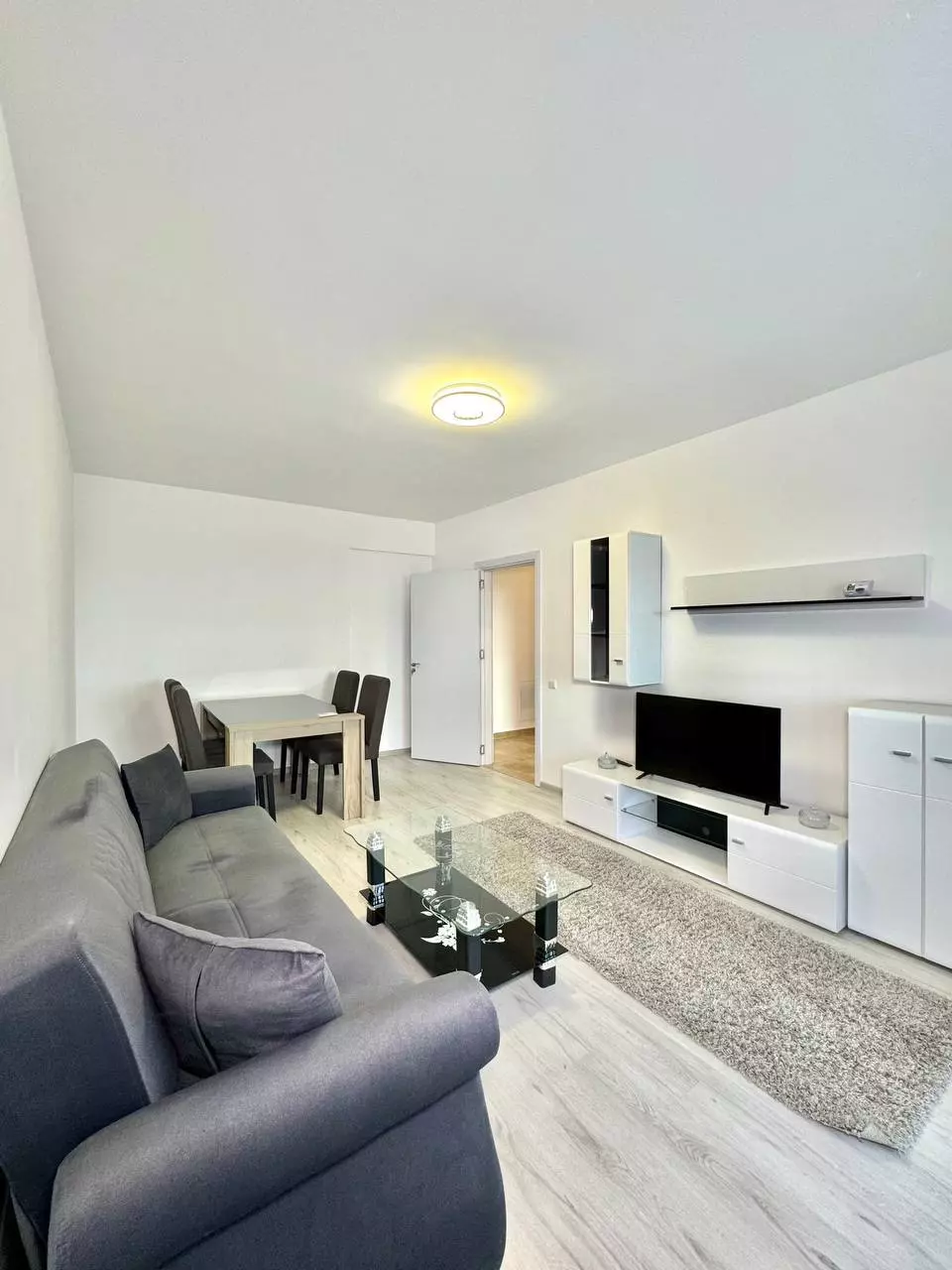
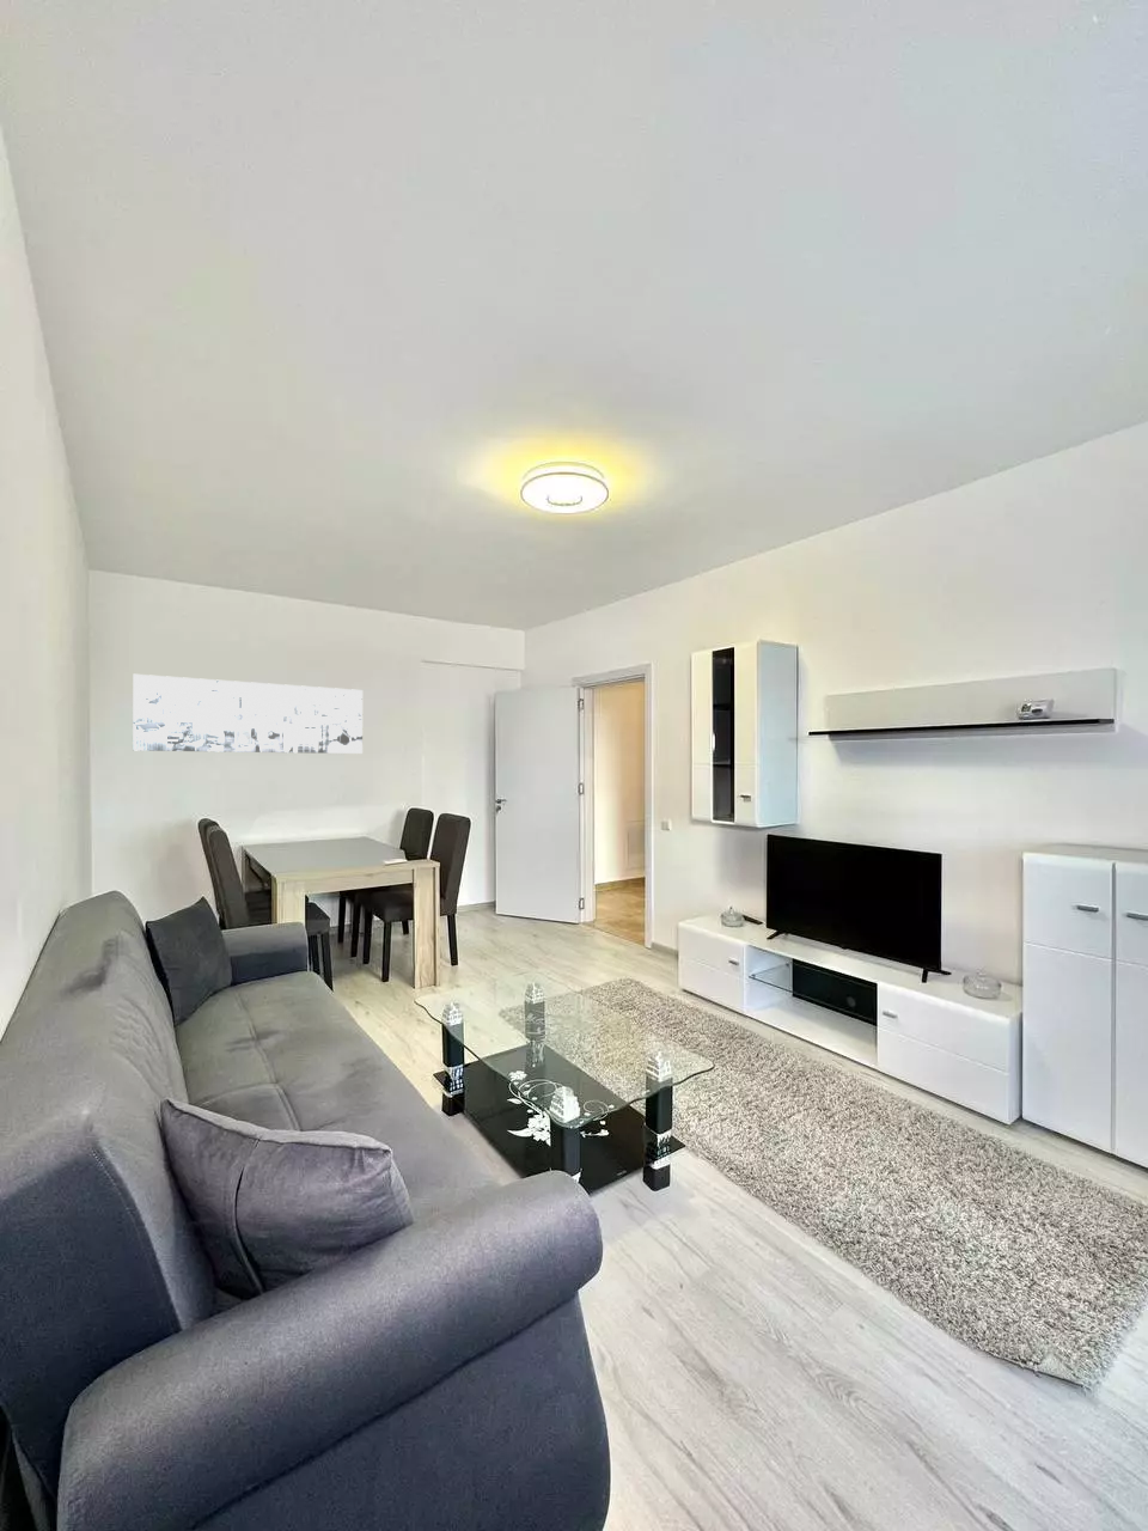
+ wall art [131,674,363,755]
